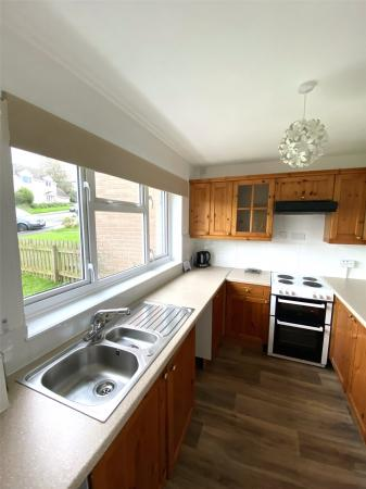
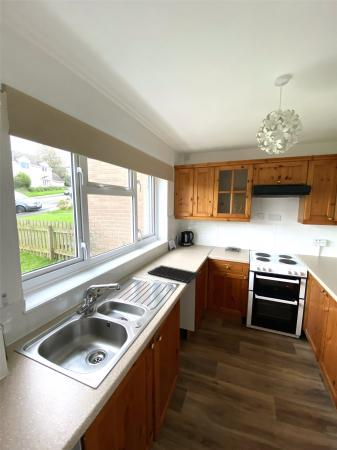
+ cutting board [147,264,201,284]
